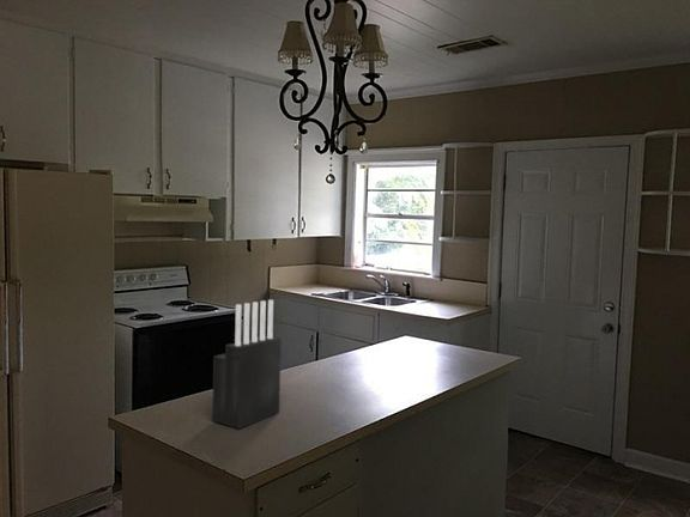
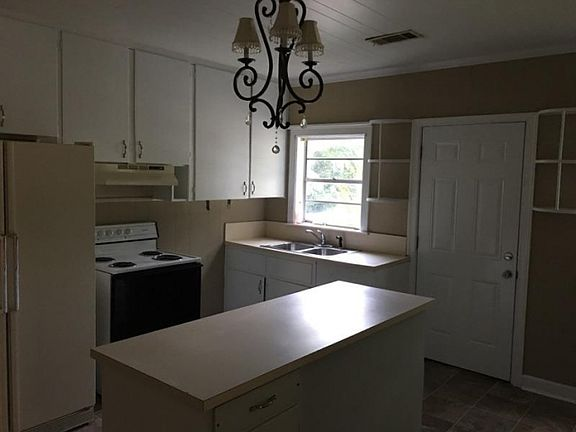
- knife block [211,299,283,430]
